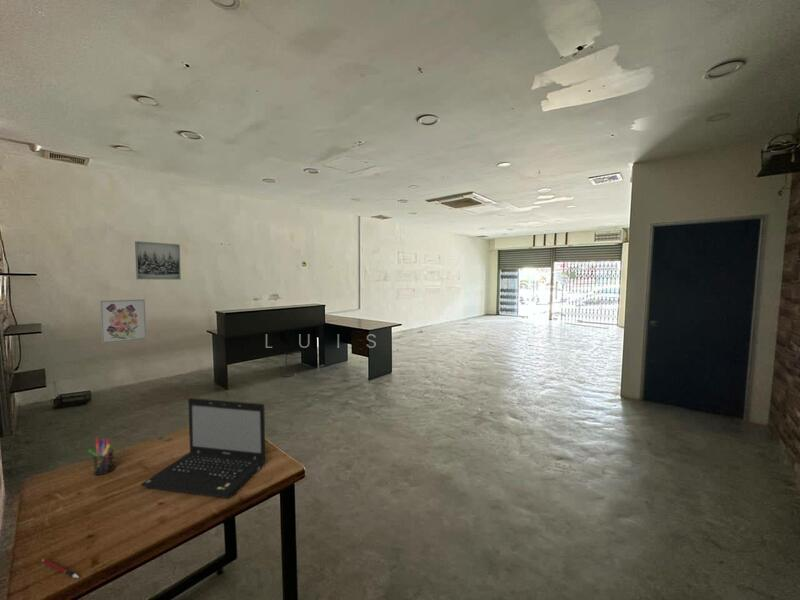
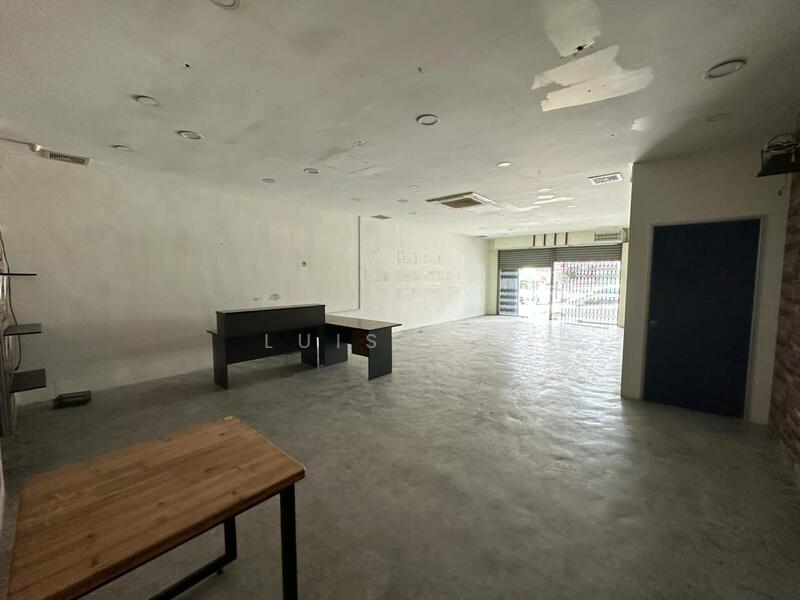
- pen [41,558,80,579]
- wall art [134,240,182,281]
- wall art [99,298,147,345]
- pen holder [87,437,115,476]
- laptop [140,397,267,499]
